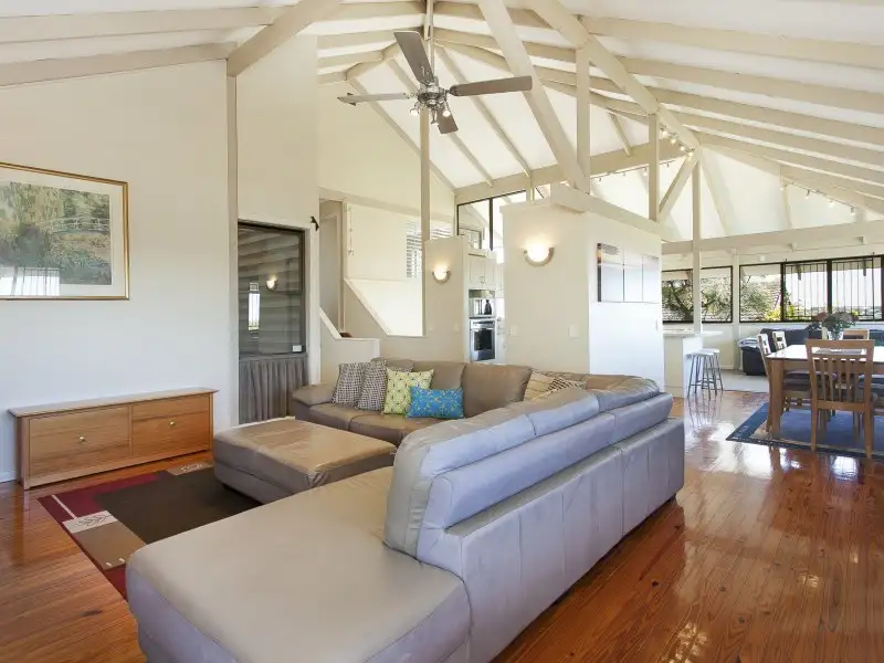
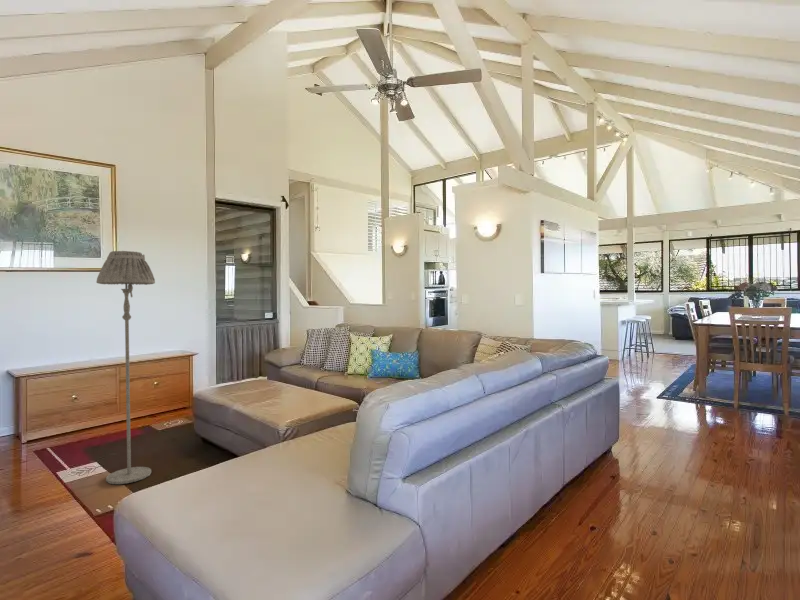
+ floor lamp [95,250,156,485]
